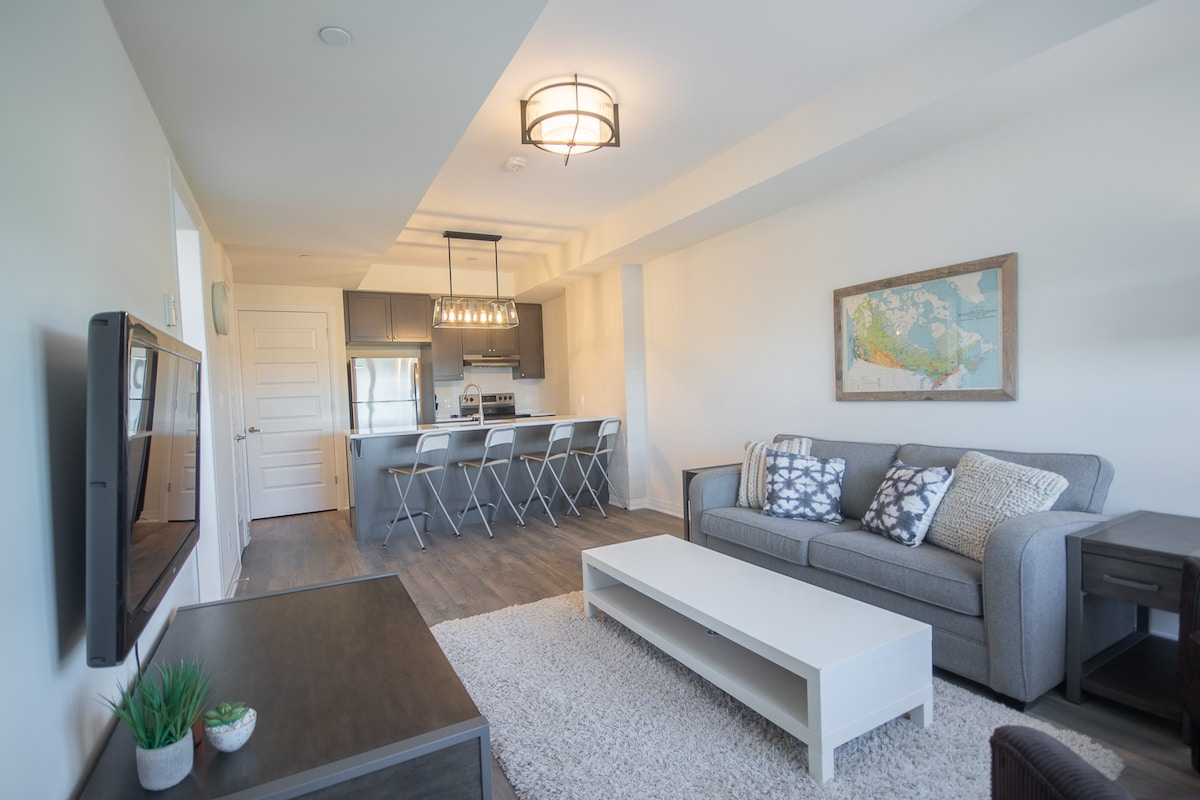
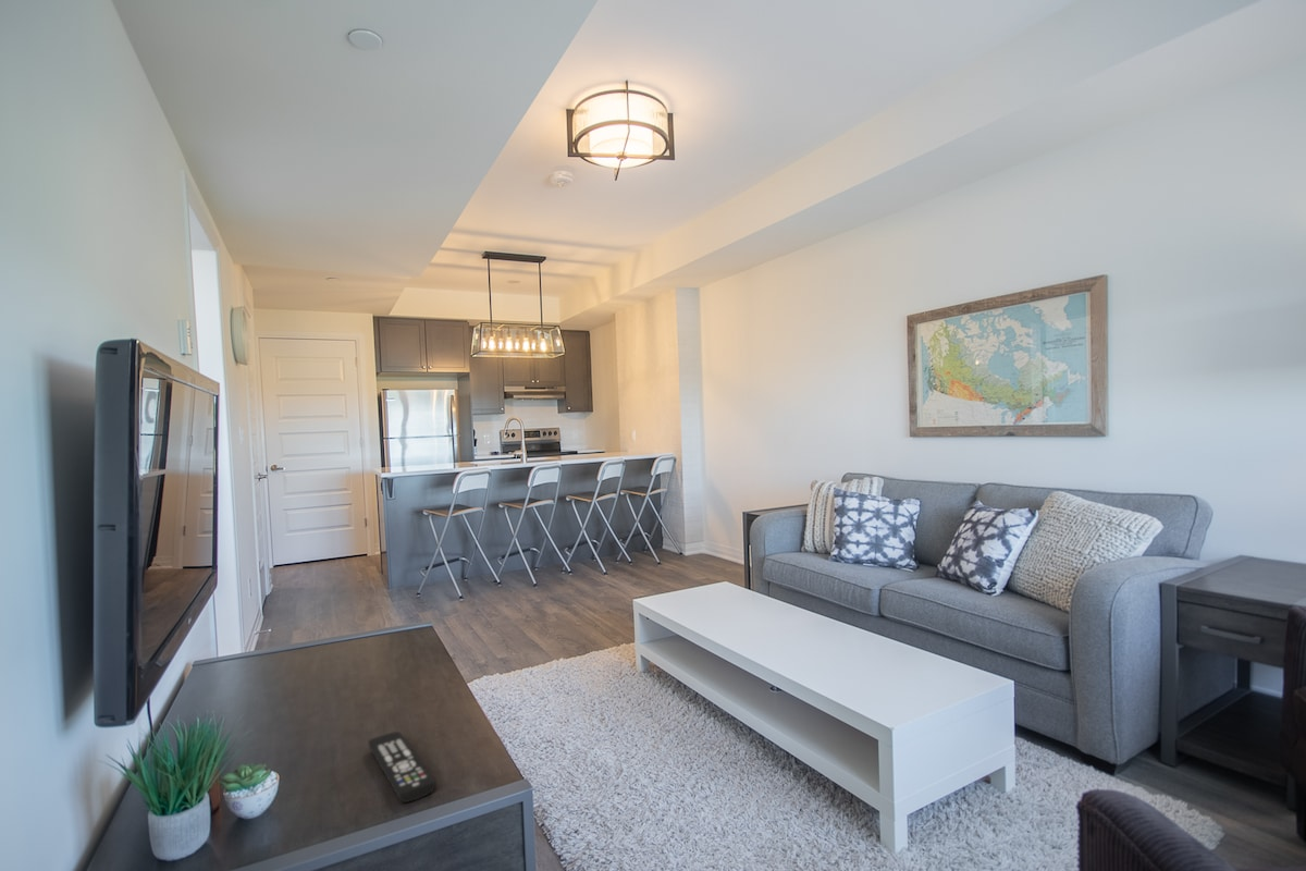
+ remote control [367,731,436,803]
